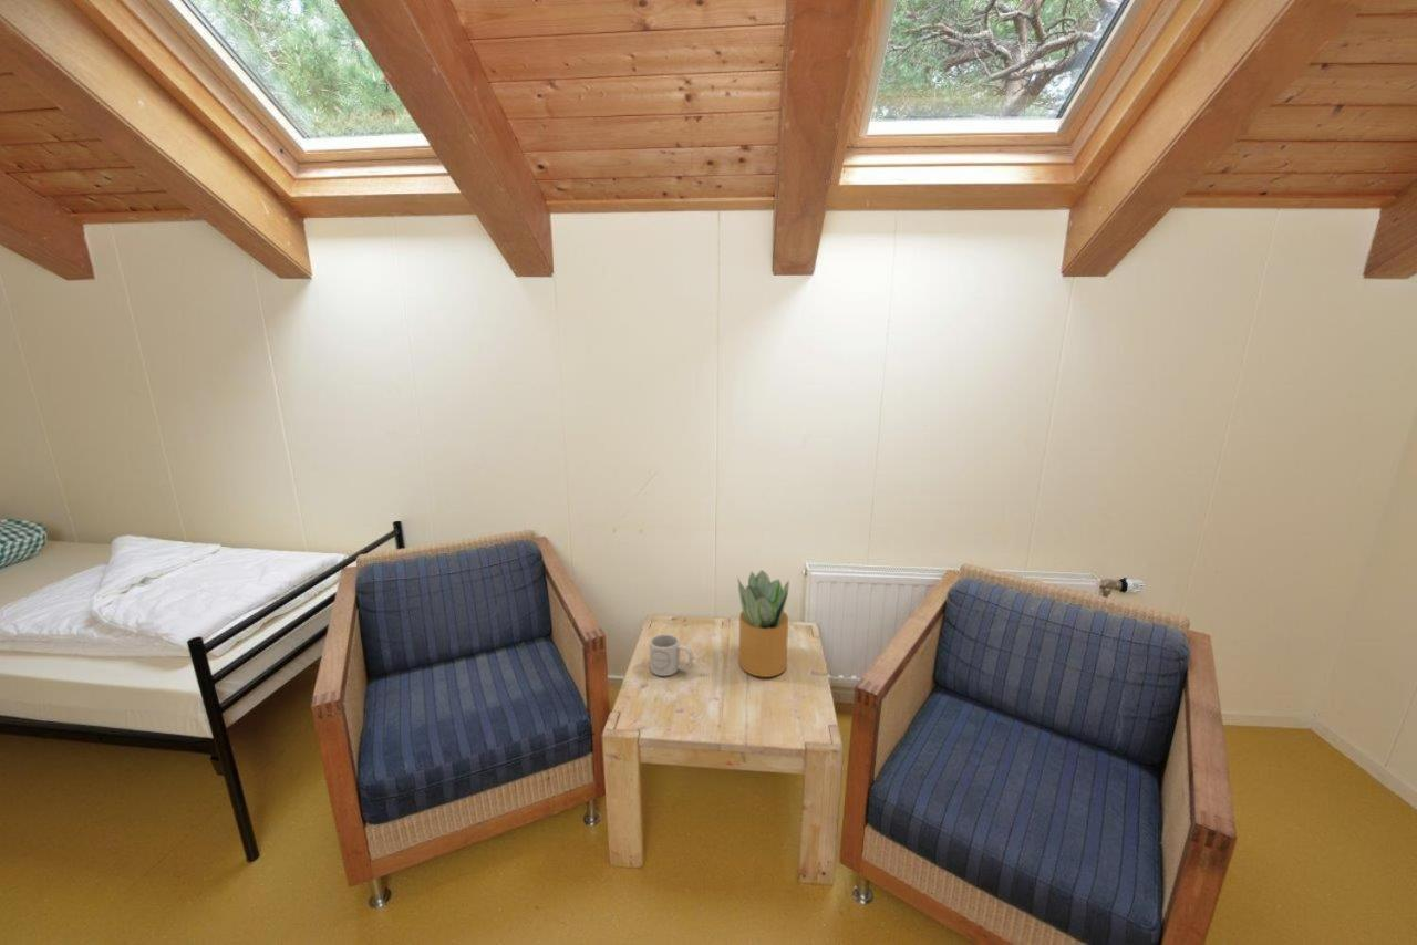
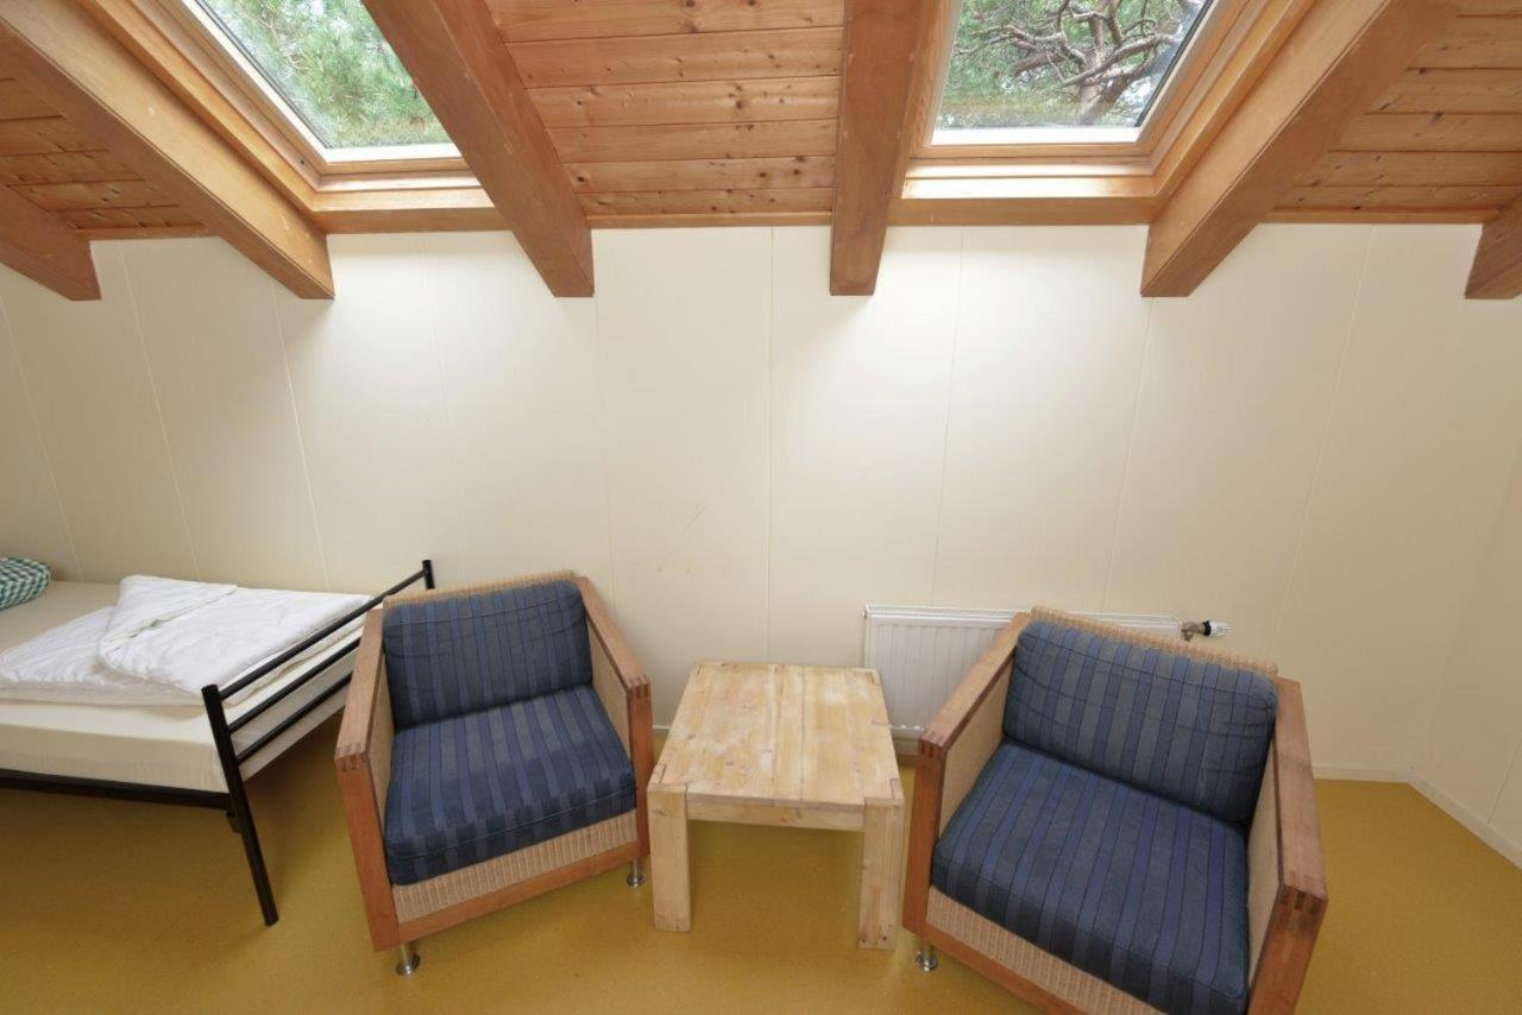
- potted plant [736,569,790,678]
- mug [649,633,694,677]
